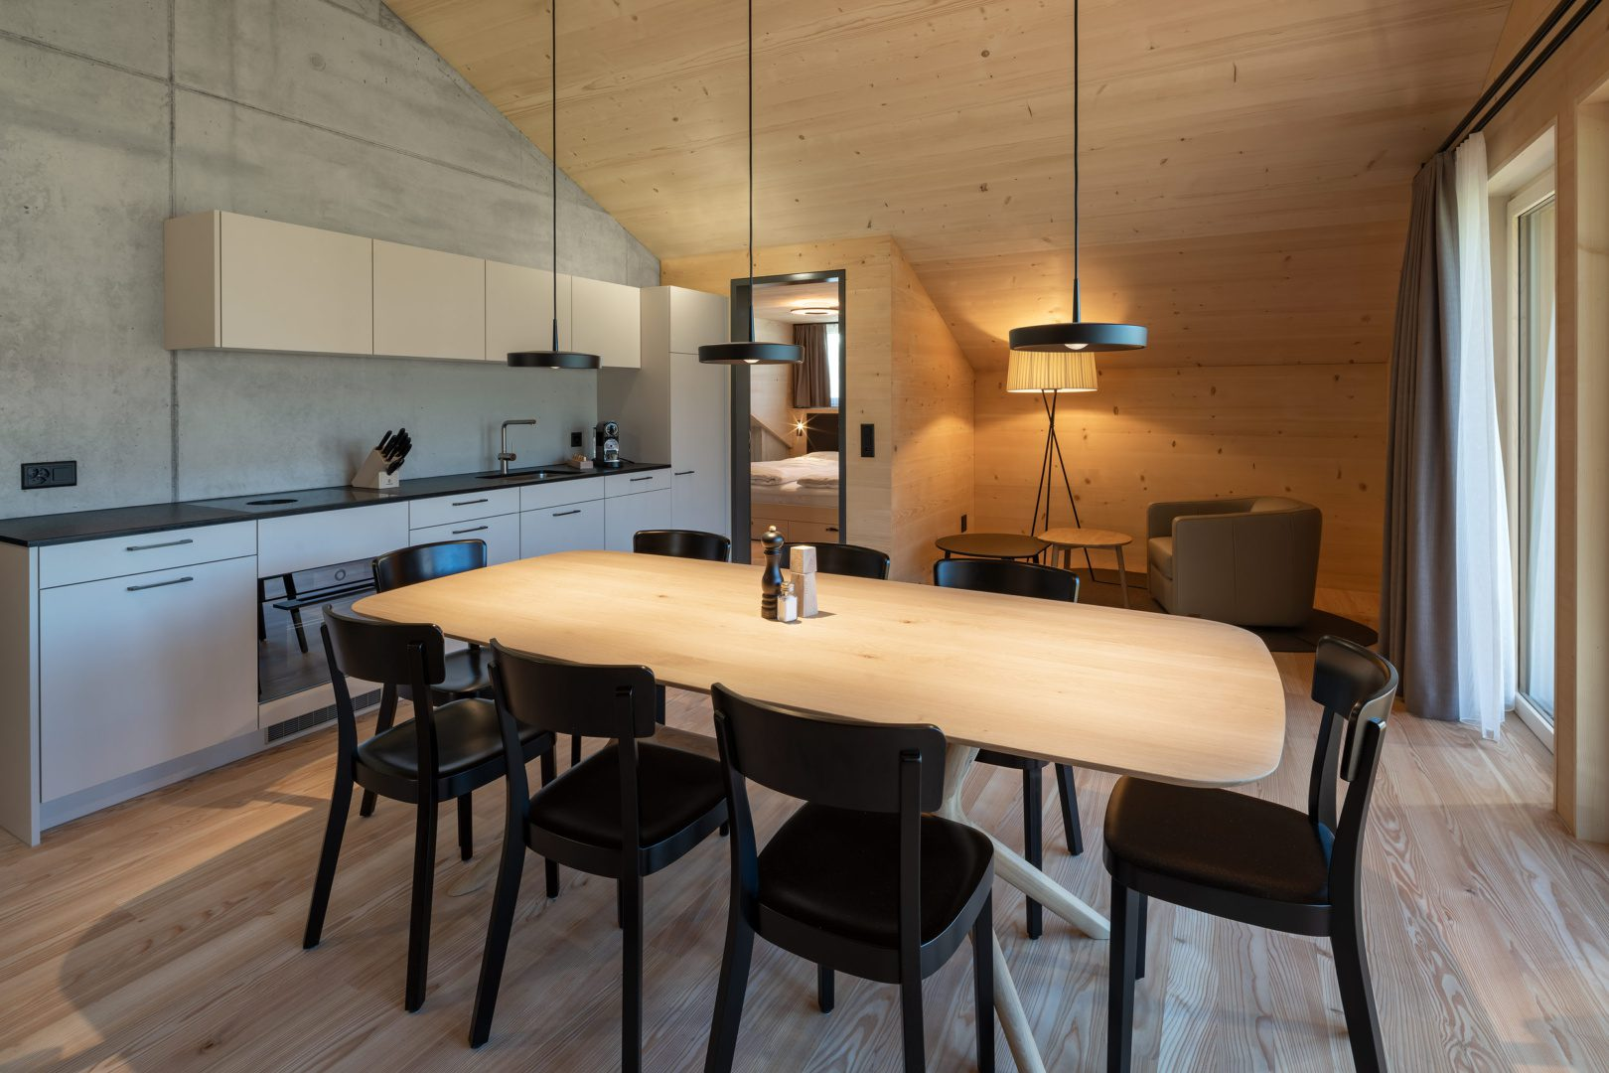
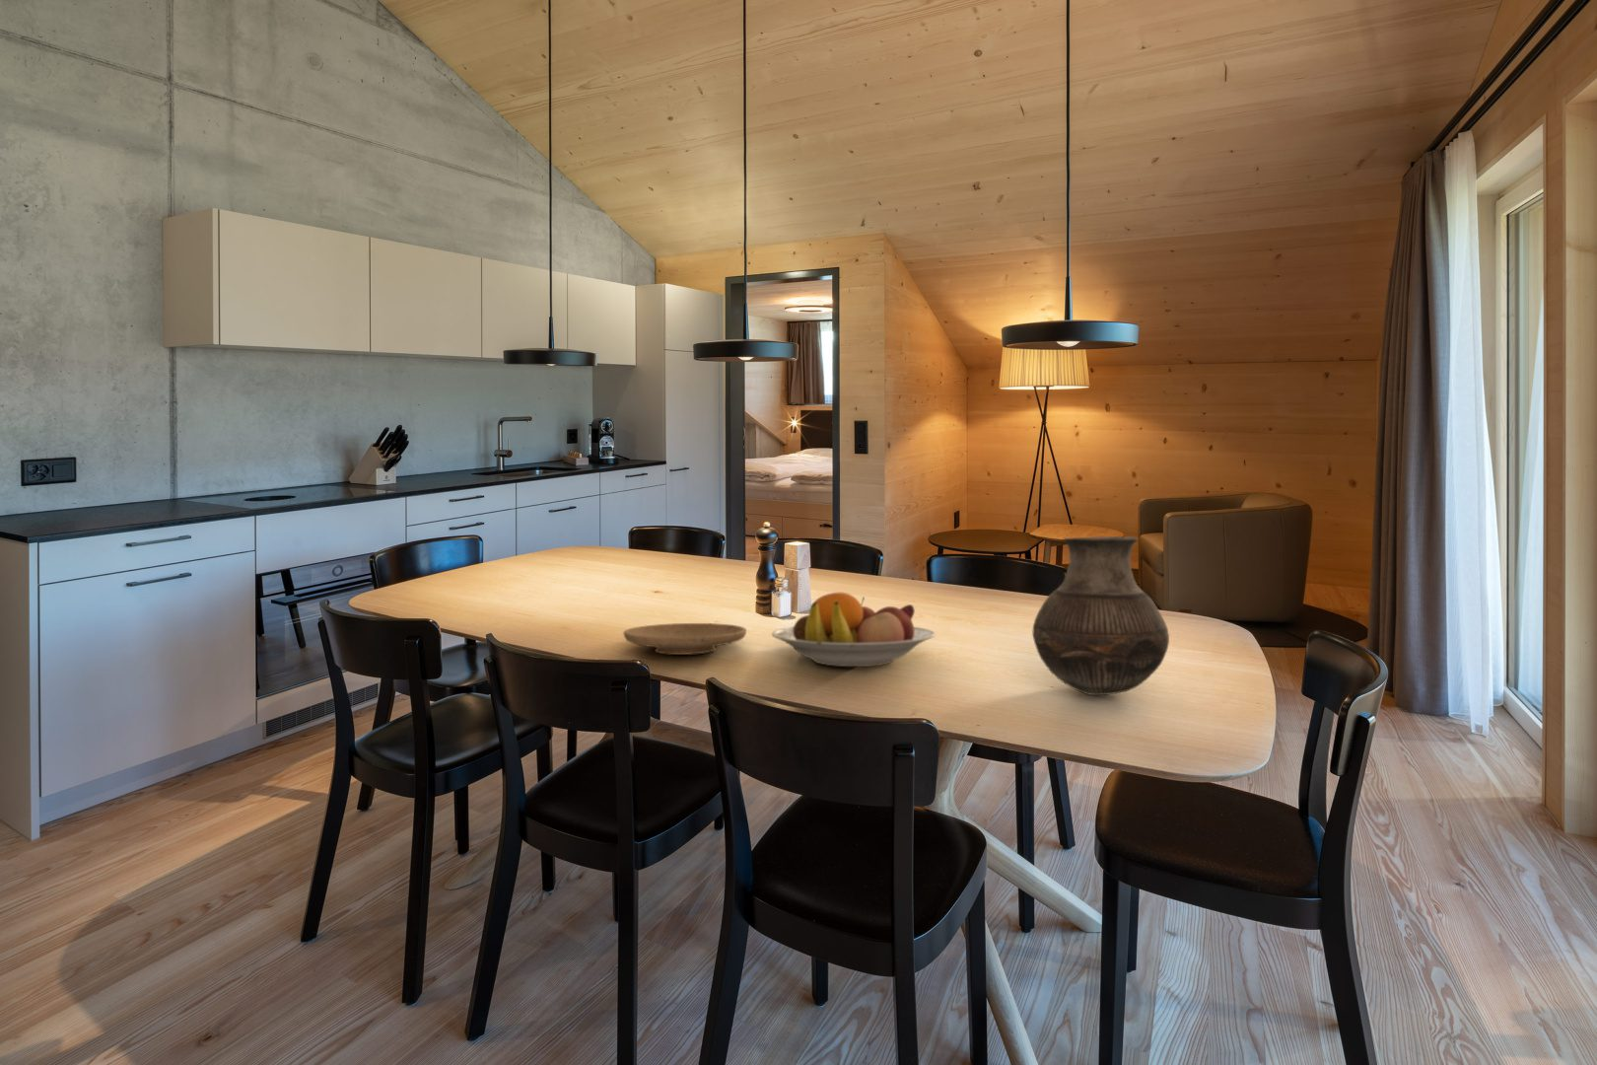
+ vase [1031,535,1170,697]
+ fruit bowl [771,592,936,668]
+ plate [621,622,747,656]
